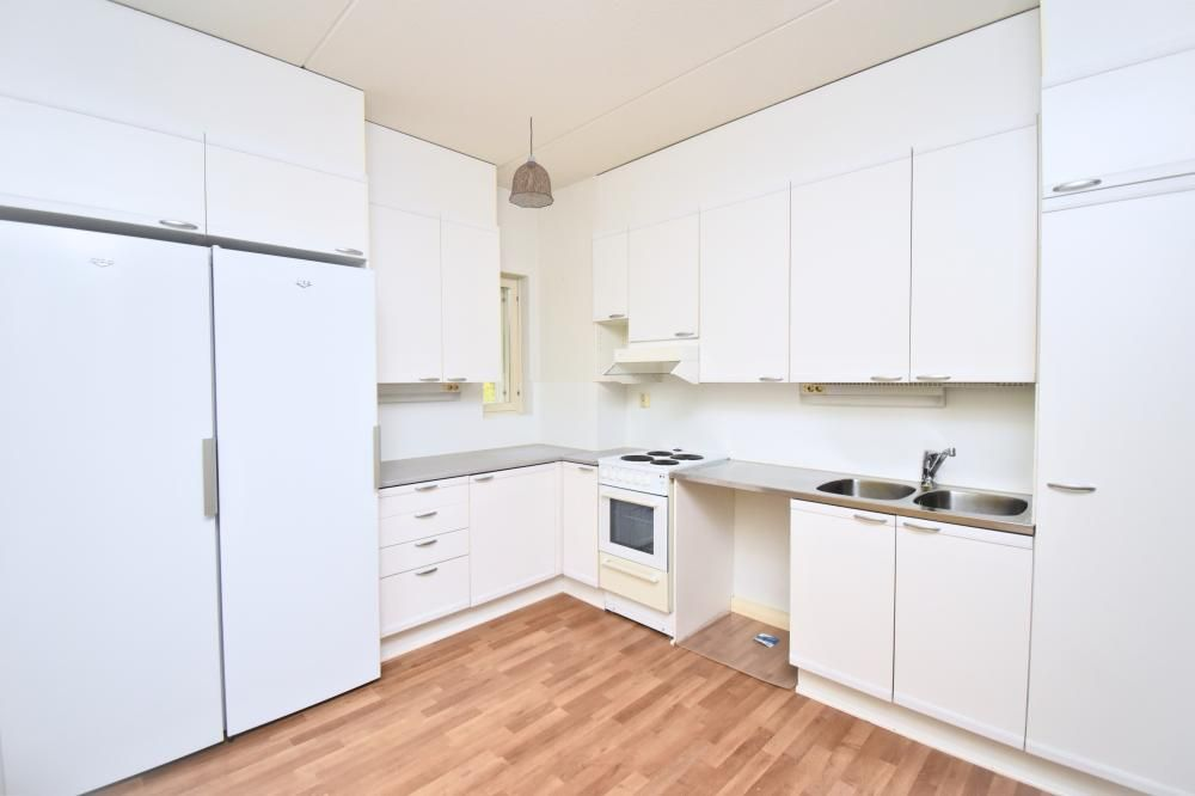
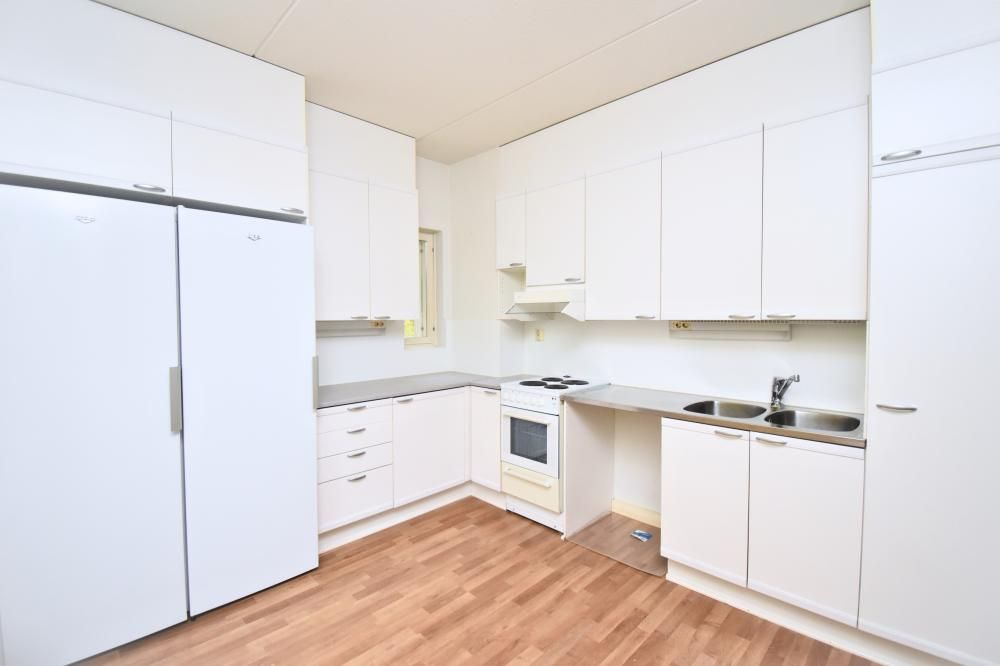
- pendant lamp [508,116,554,209]
